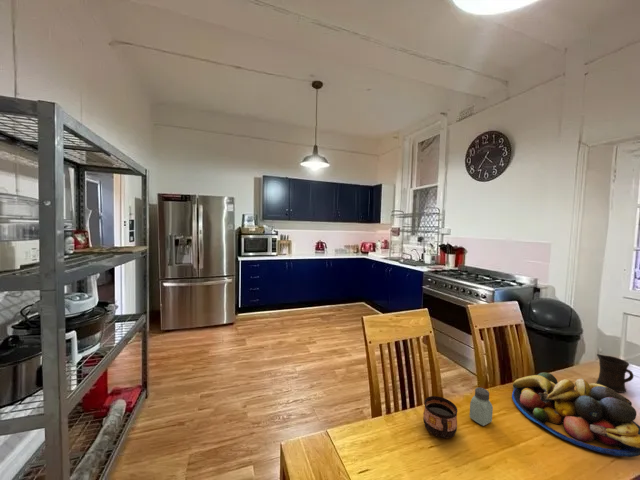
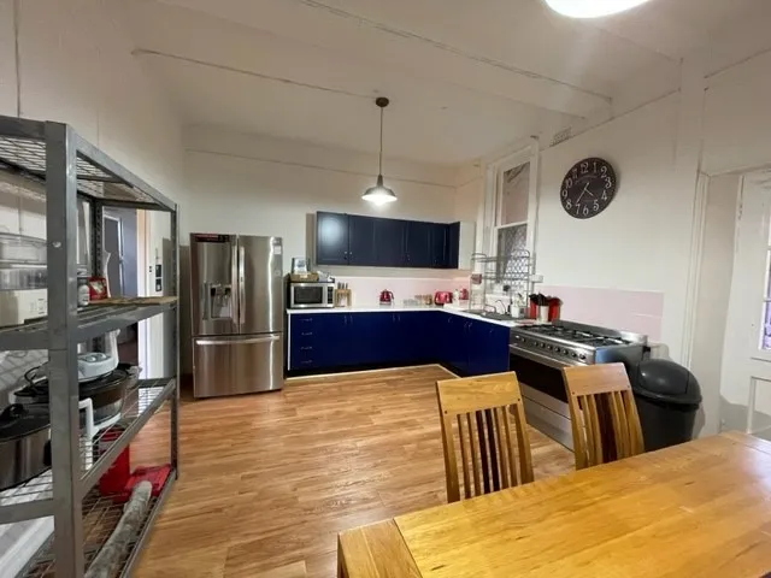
- fruit bowl [511,371,640,458]
- mug [596,353,634,394]
- saltshaker [468,387,494,427]
- cup [422,395,458,439]
